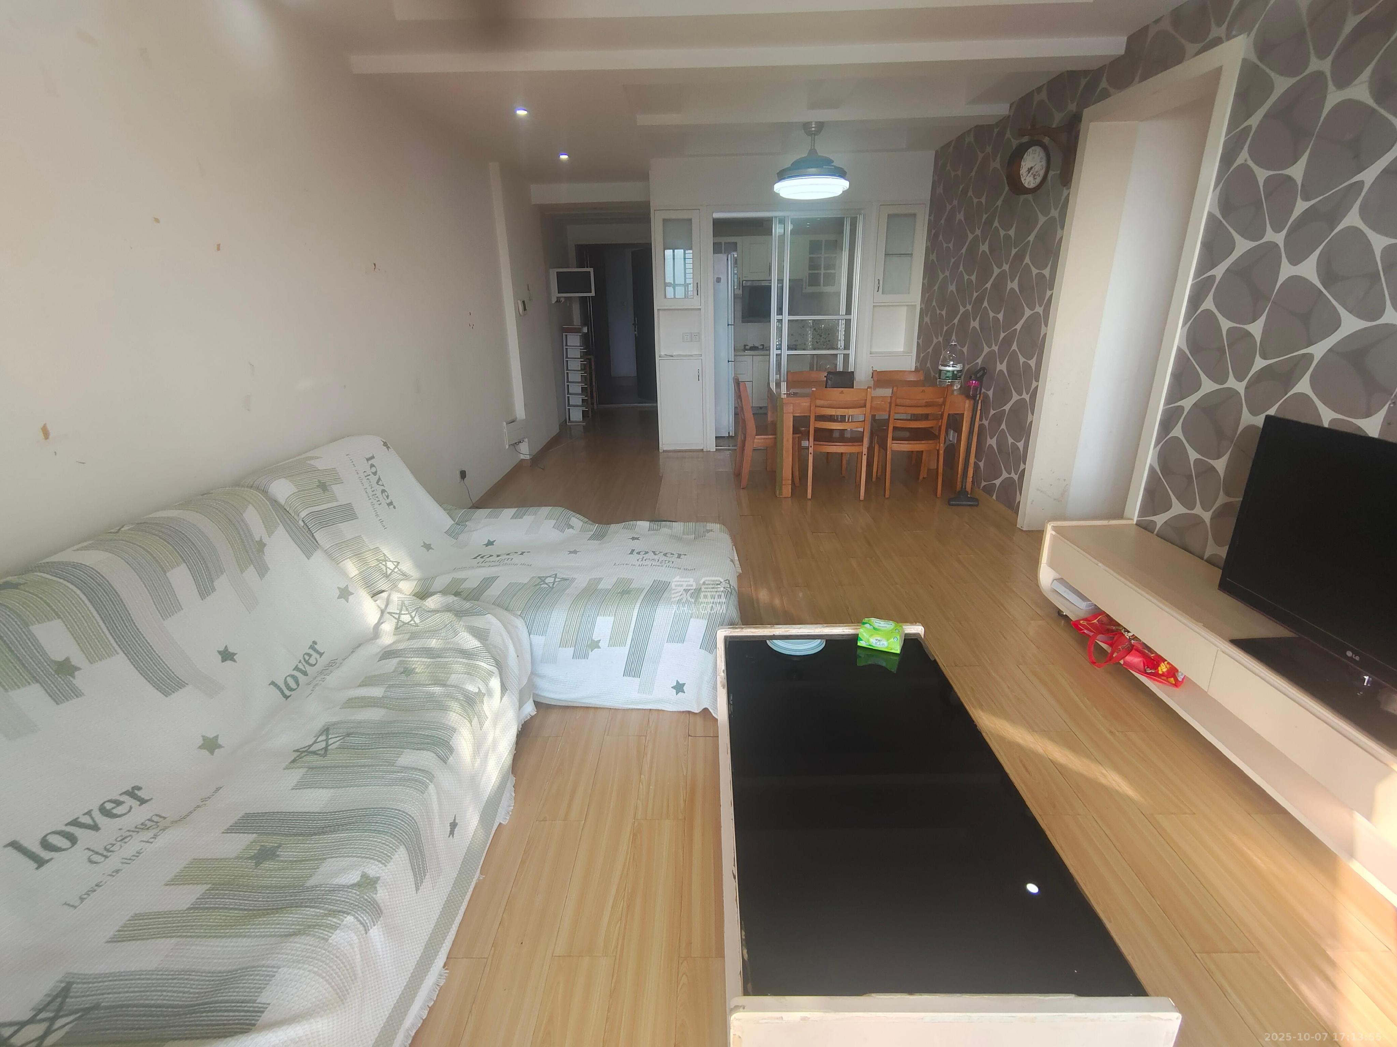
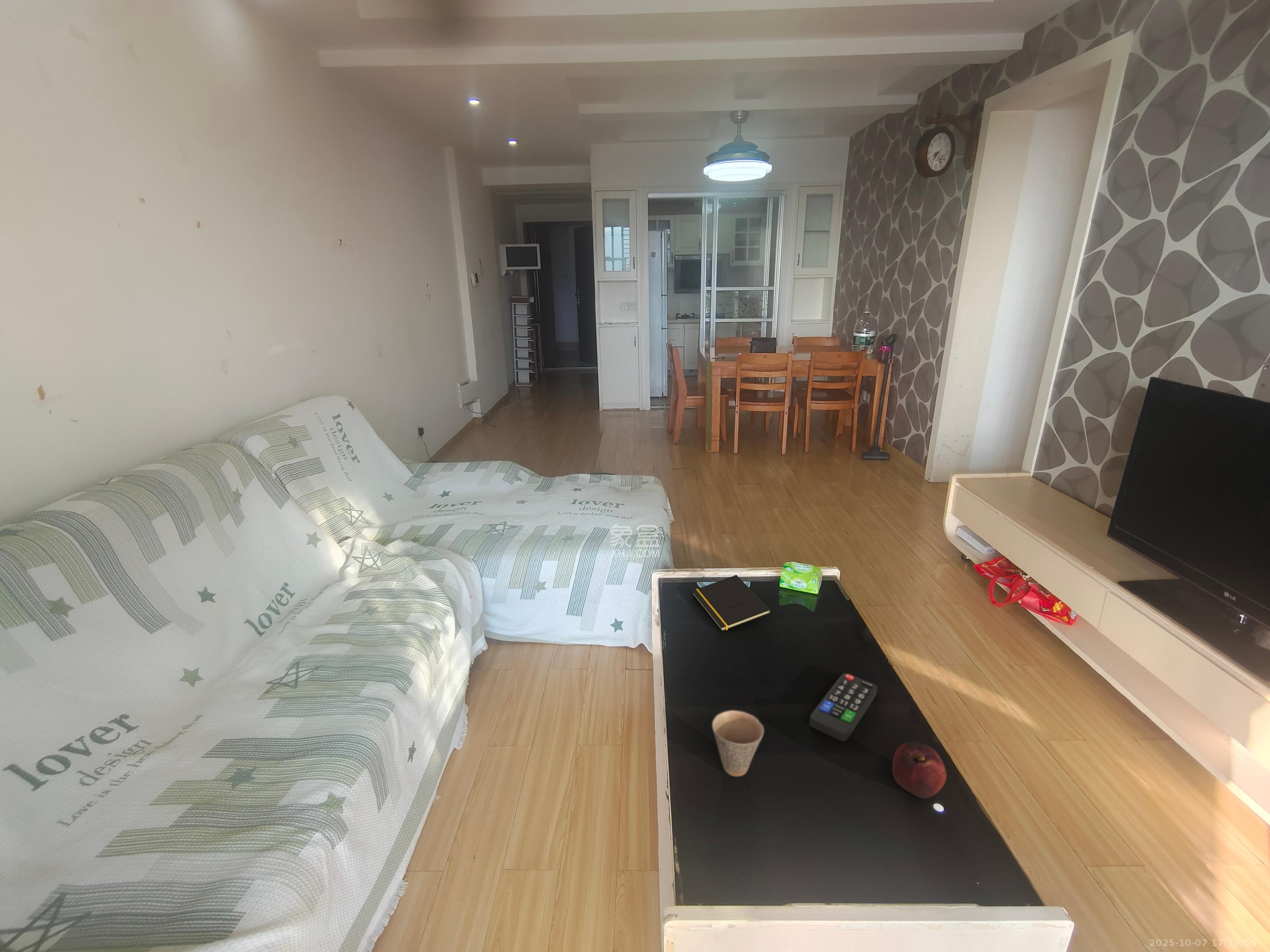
+ fruit [892,742,947,799]
+ cup [712,710,764,777]
+ notepad [691,575,771,632]
+ remote control [809,673,877,742]
